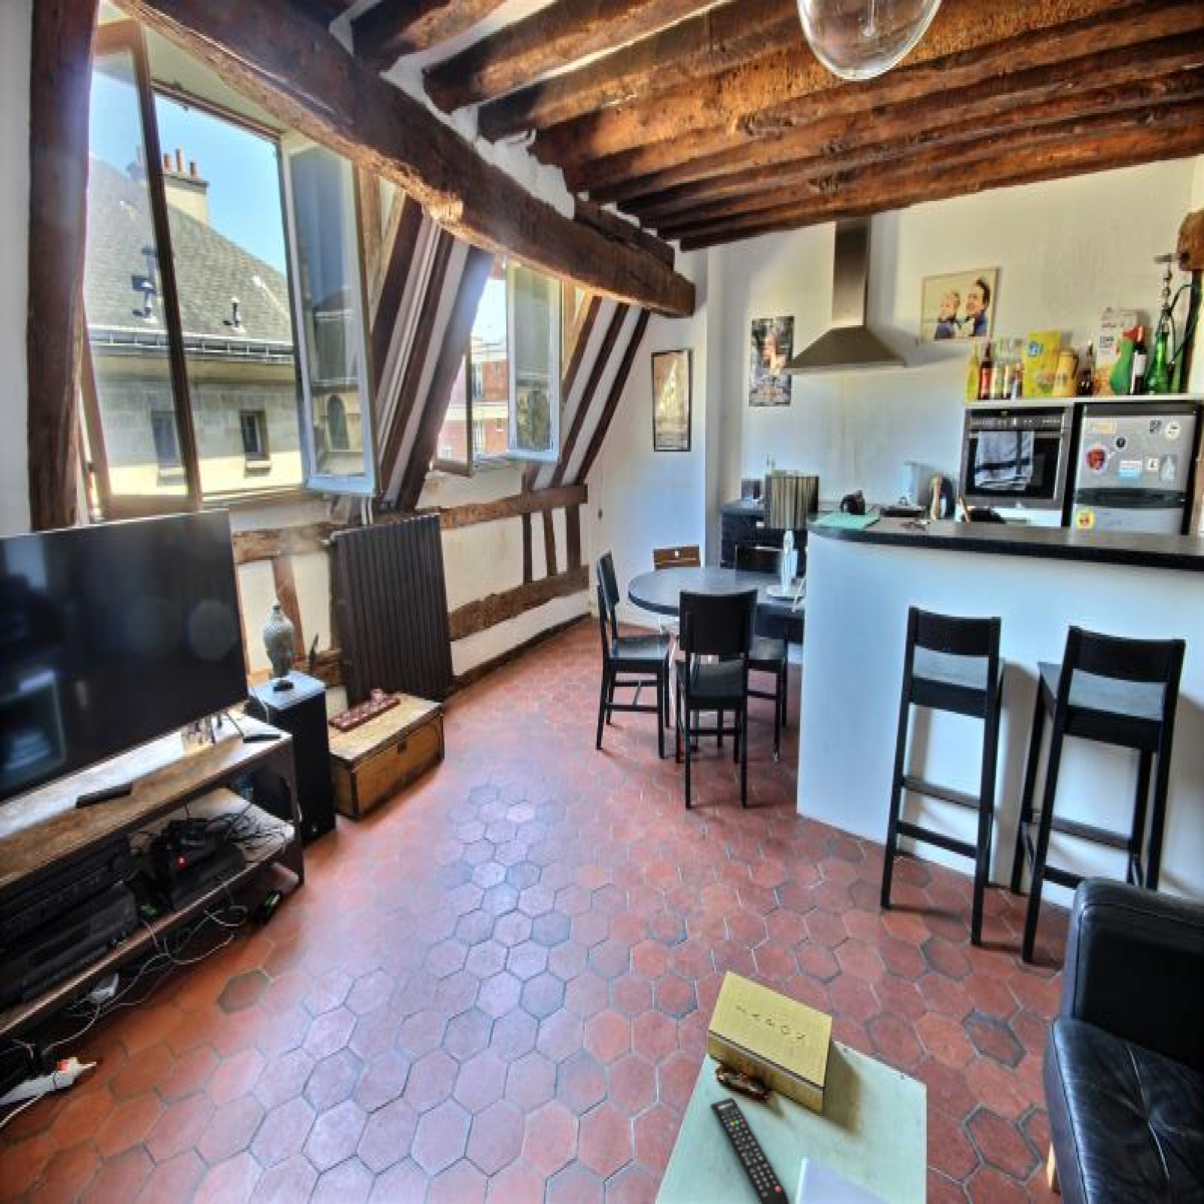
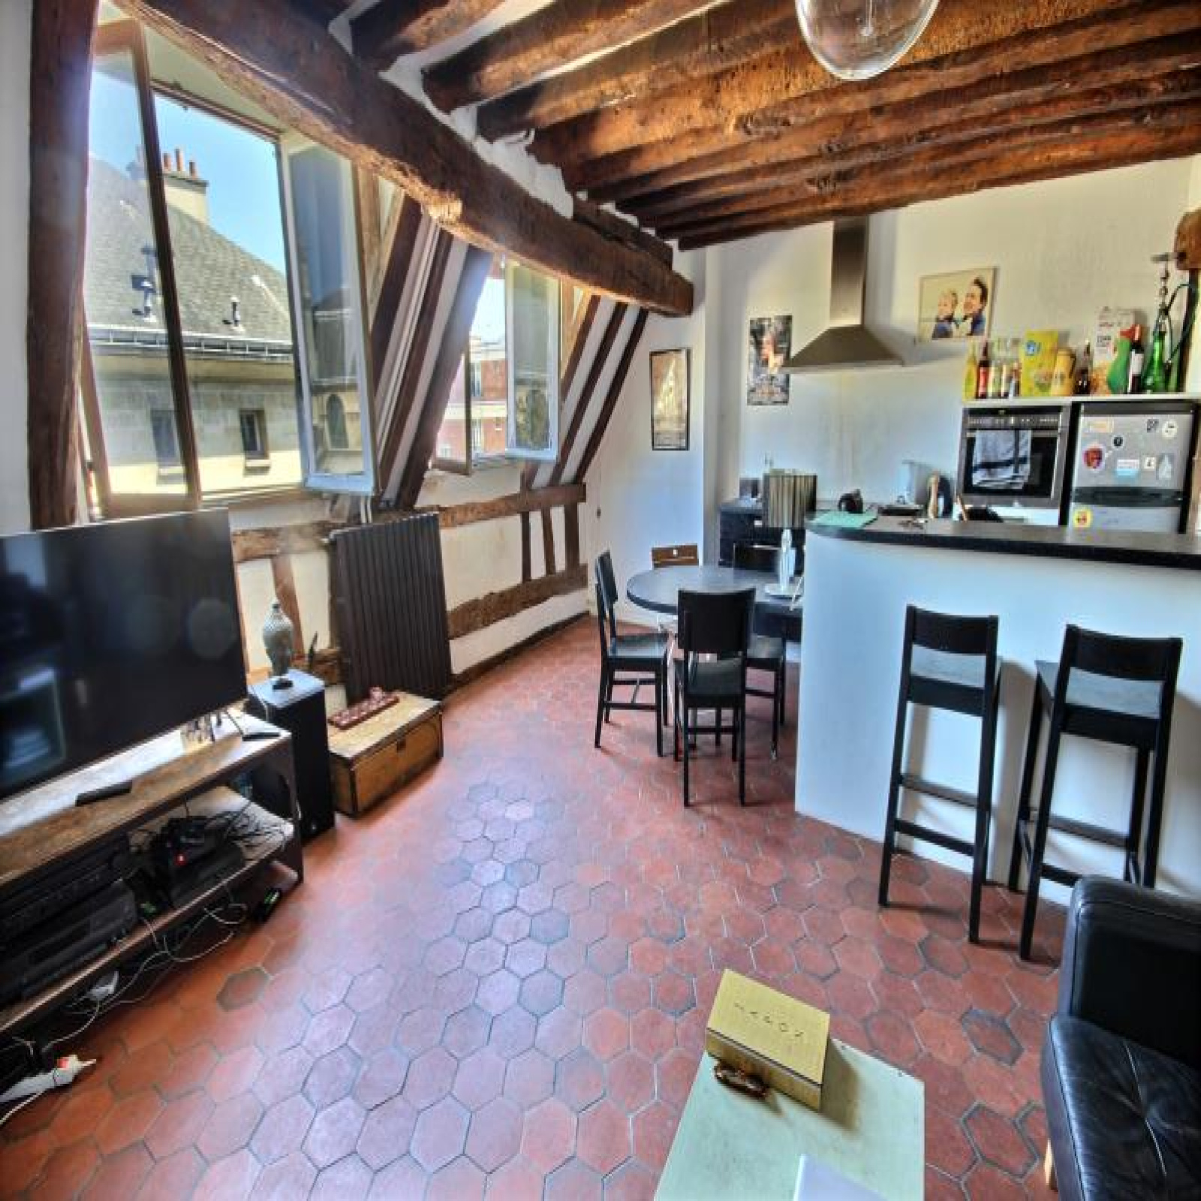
- remote control [710,1096,791,1204]
